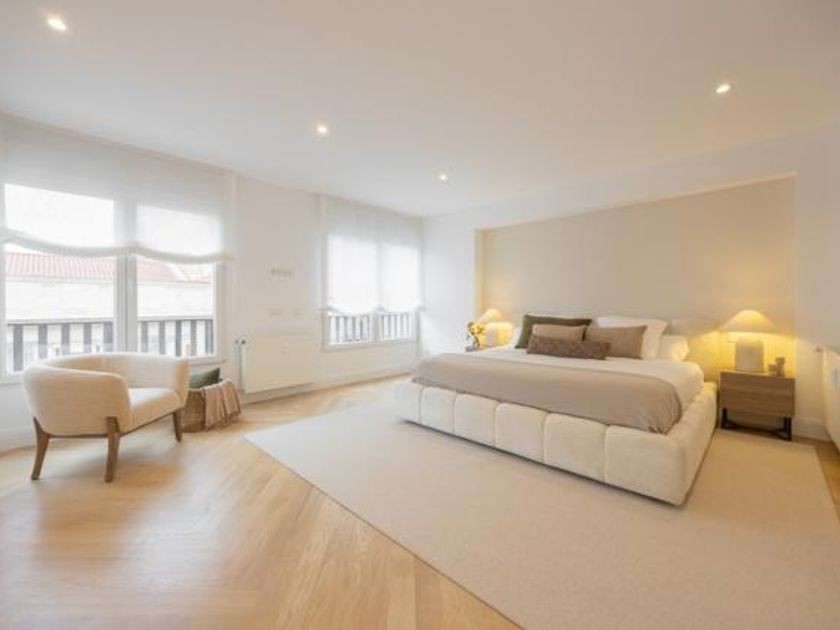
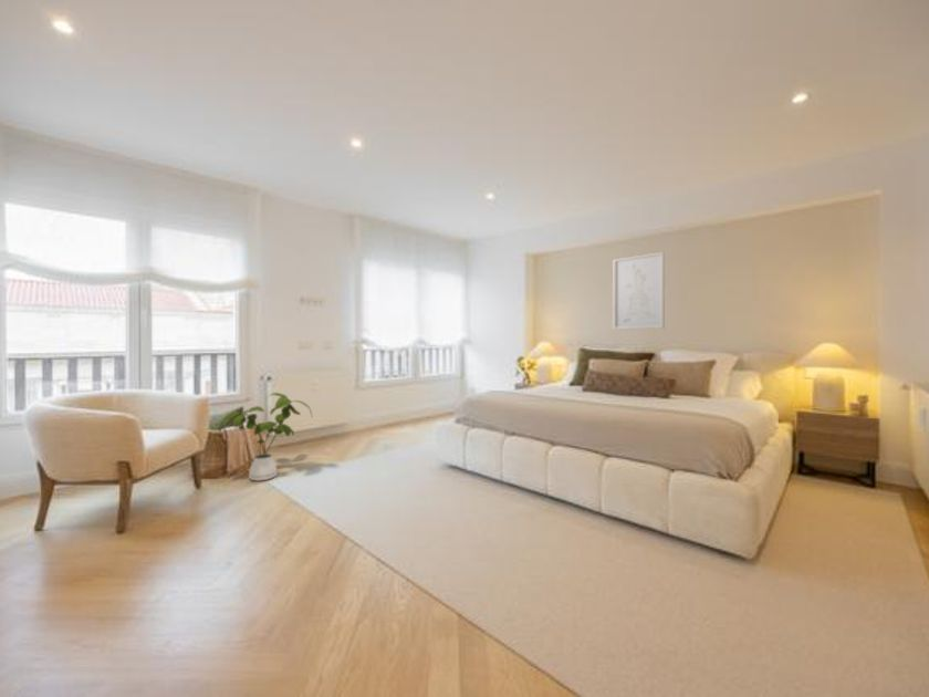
+ wall art [612,251,666,331]
+ house plant [218,392,314,482]
